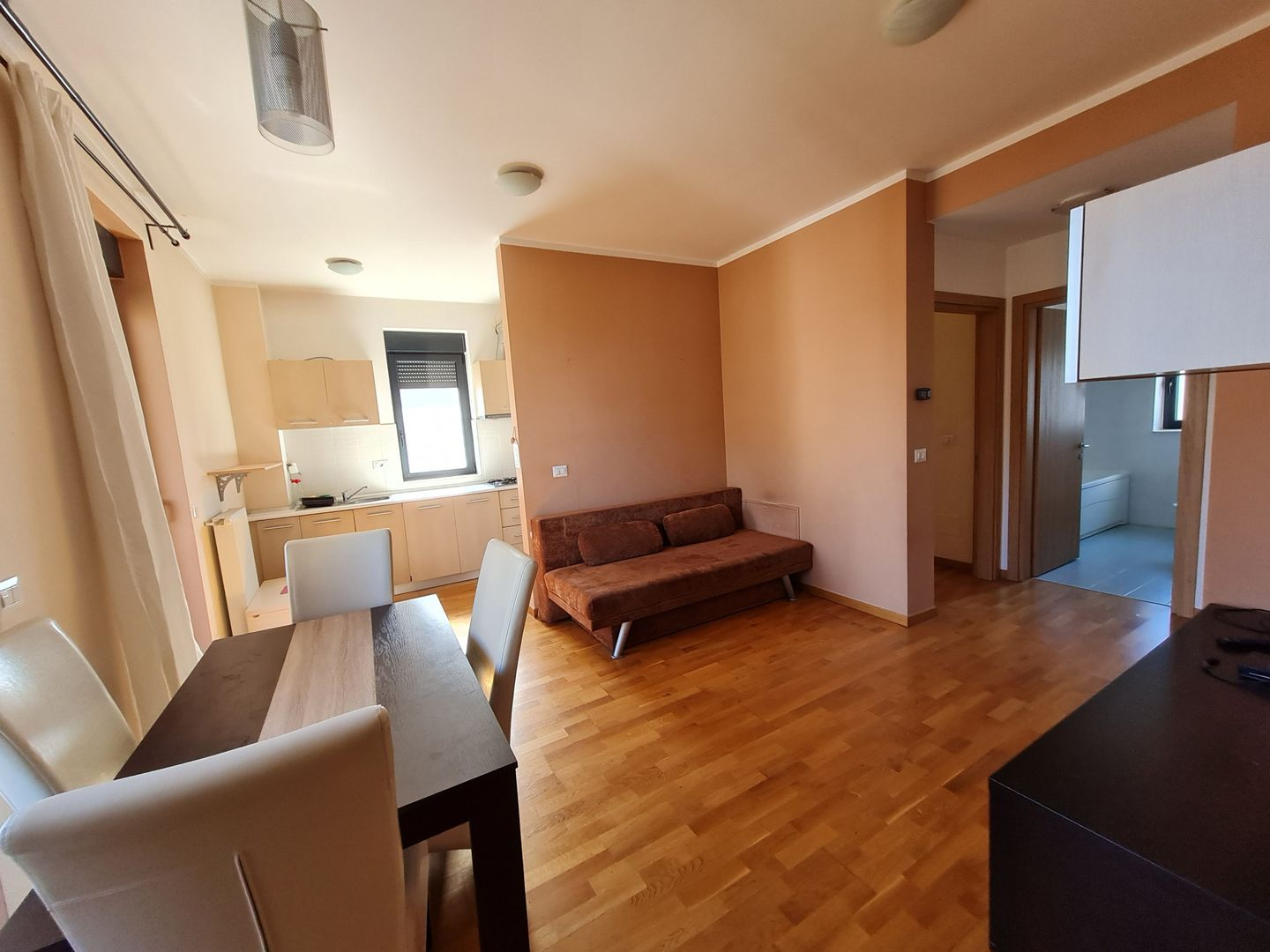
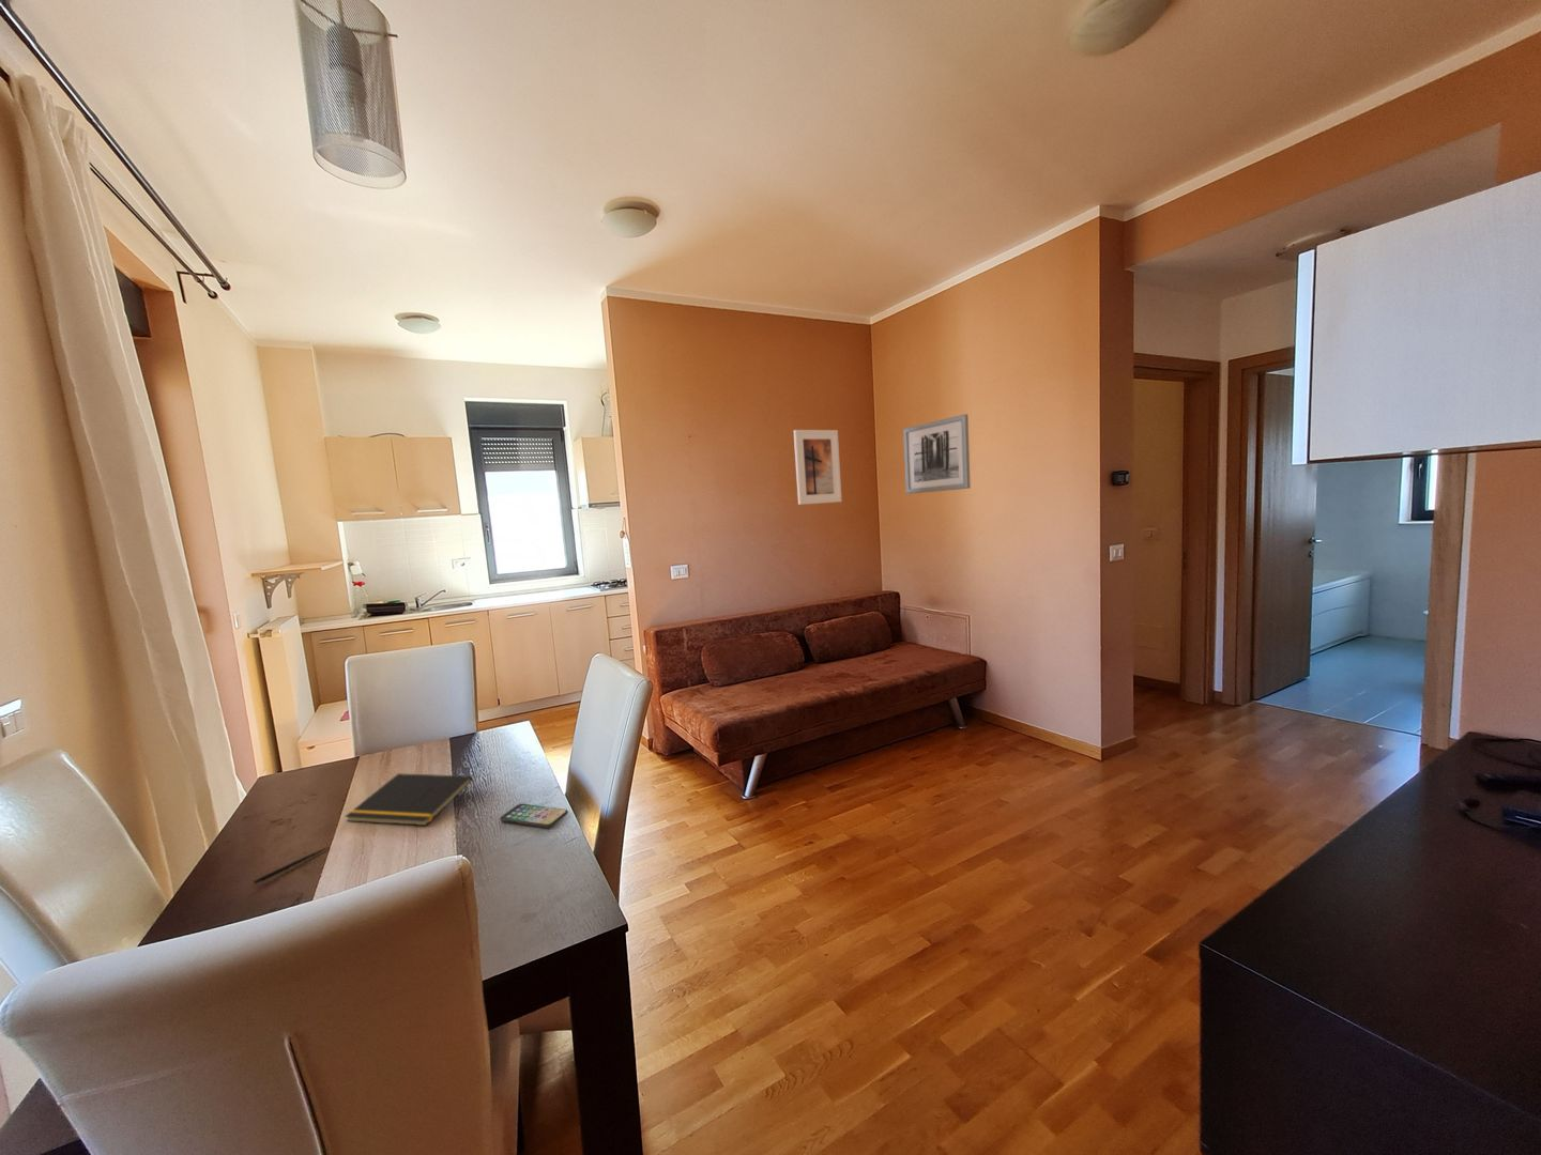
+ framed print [794,428,843,506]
+ notepad [343,772,474,826]
+ wall art [902,412,972,495]
+ pen [252,846,330,886]
+ smartphone [499,803,569,829]
